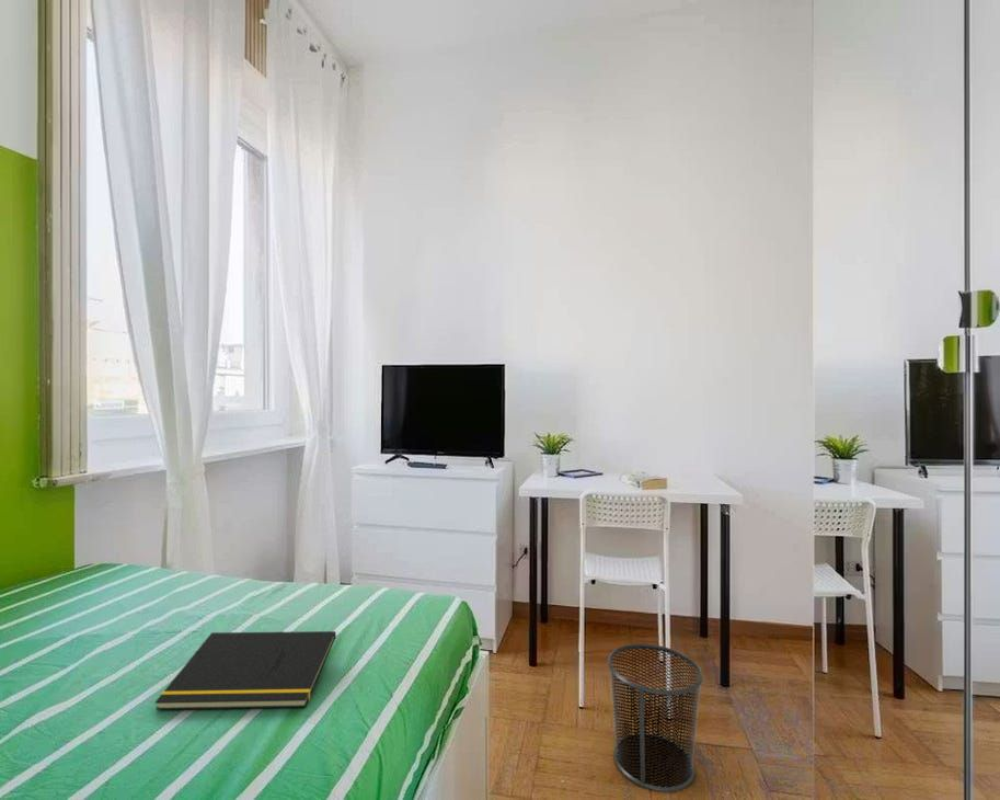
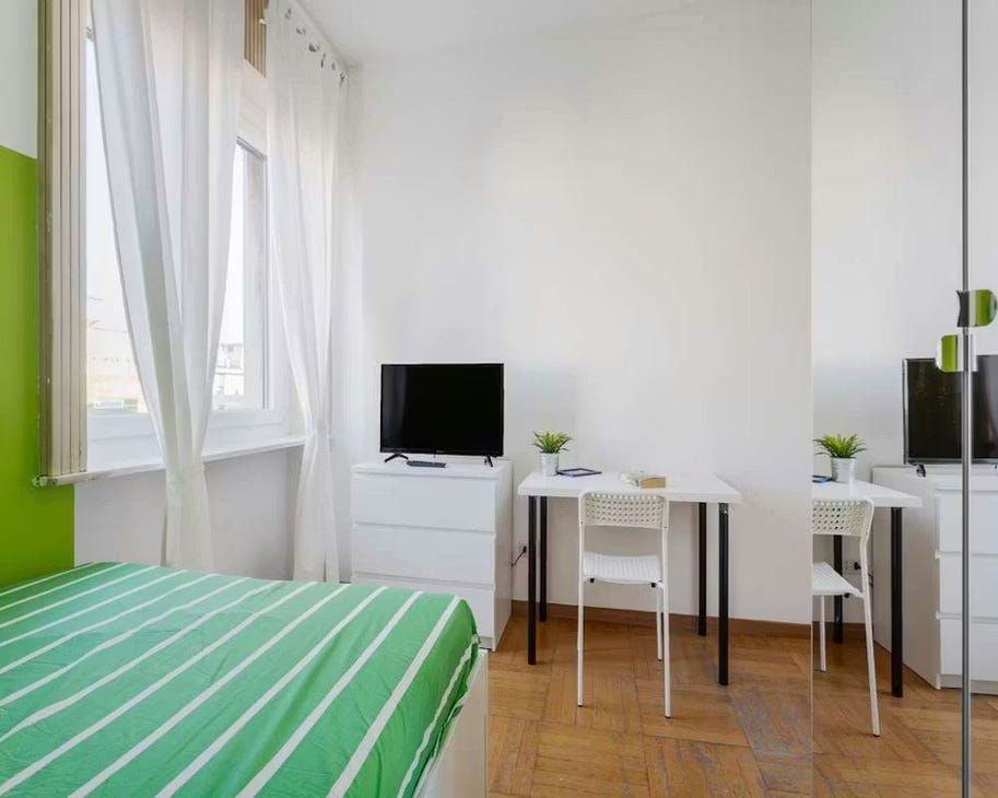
- notepad [154,630,337,711]
- waste bin [607,643,704,793]
